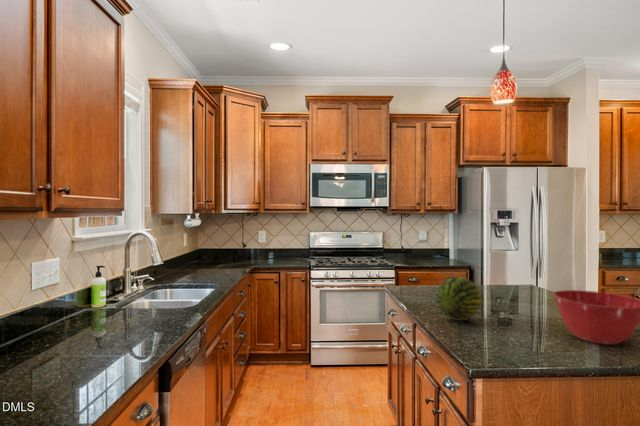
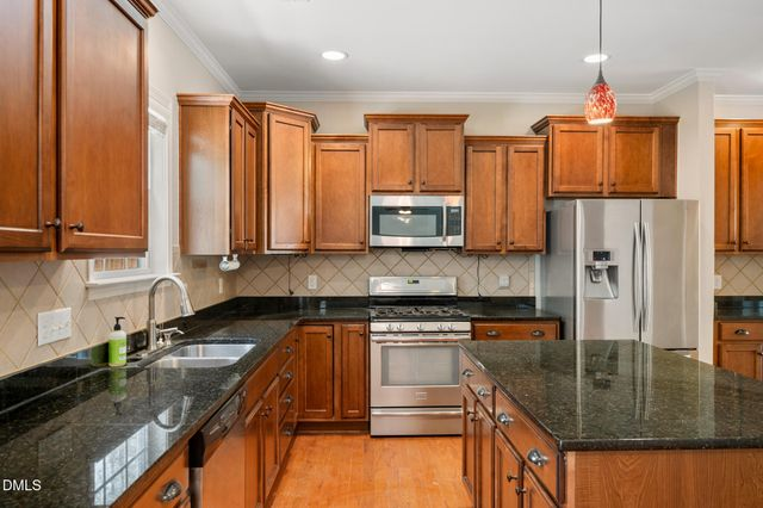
- mixing bowl [553,289,640,346]
- fruit [435,276,482,322]
